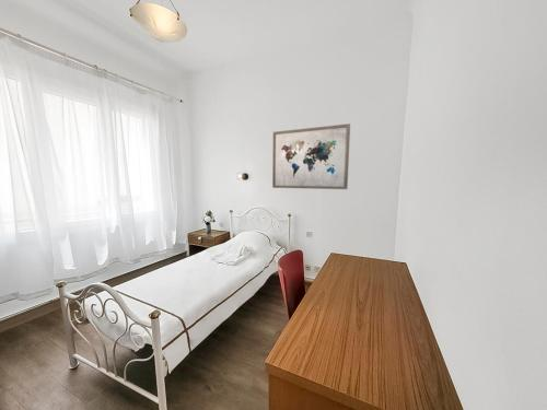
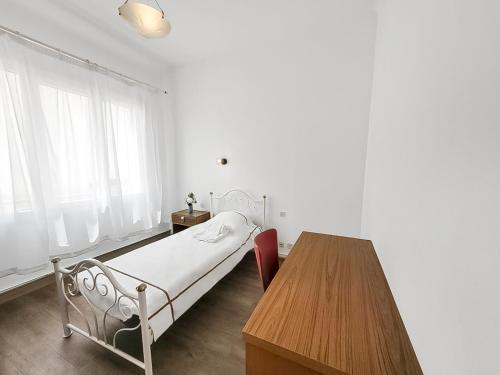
- wall art [271,122,351,190]
